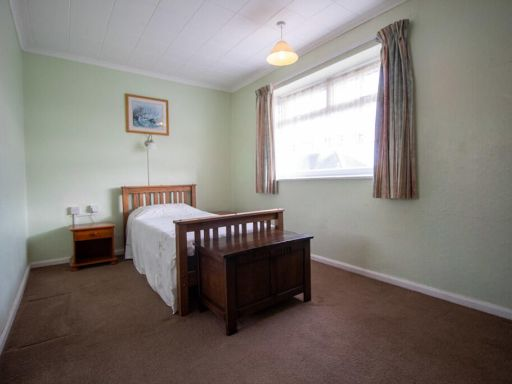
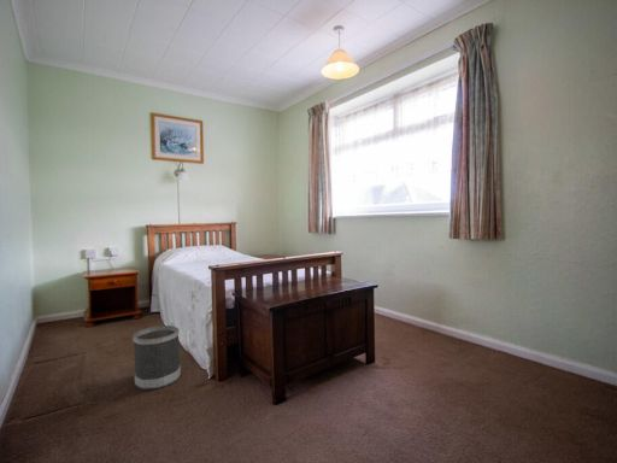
+ wastebasket [131,324,182,391]
